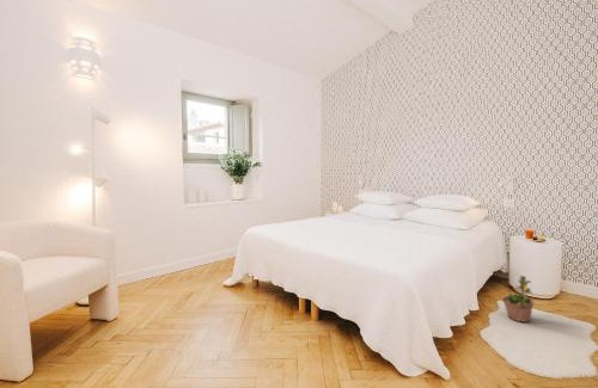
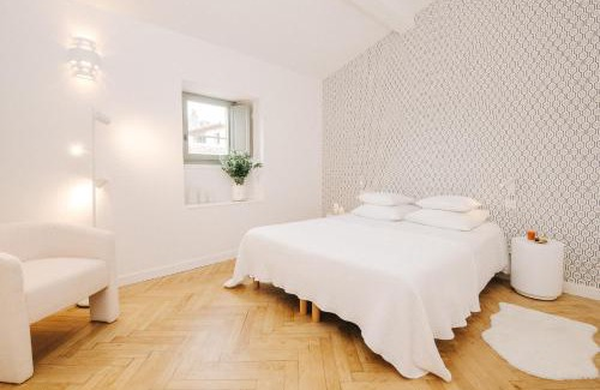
- potted plant [501,273,536,324]
